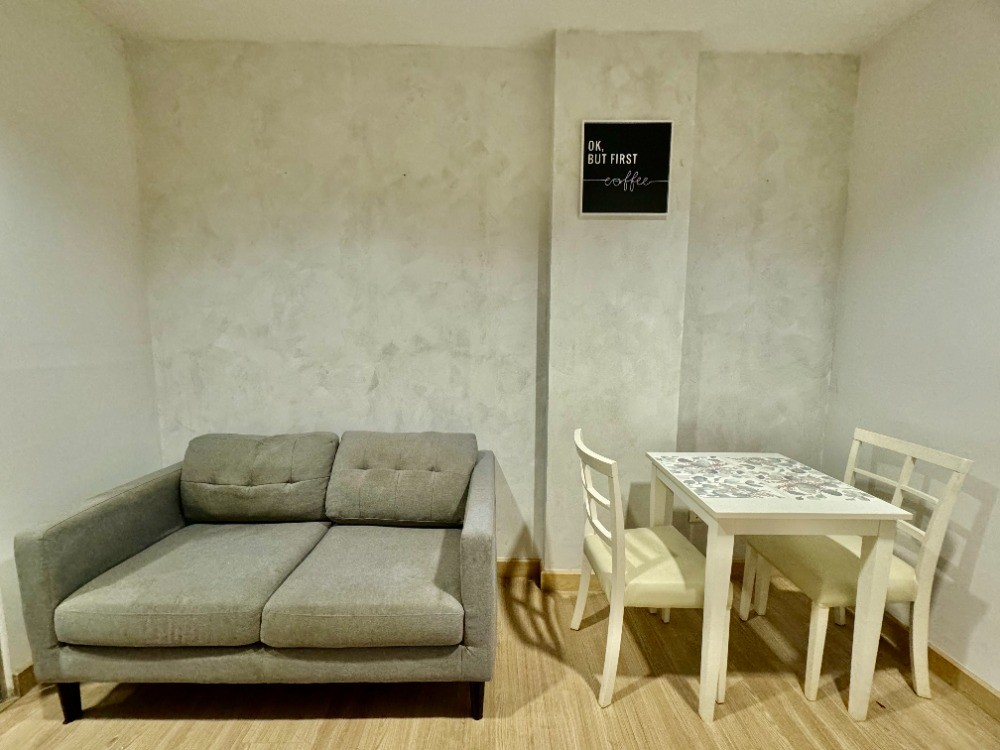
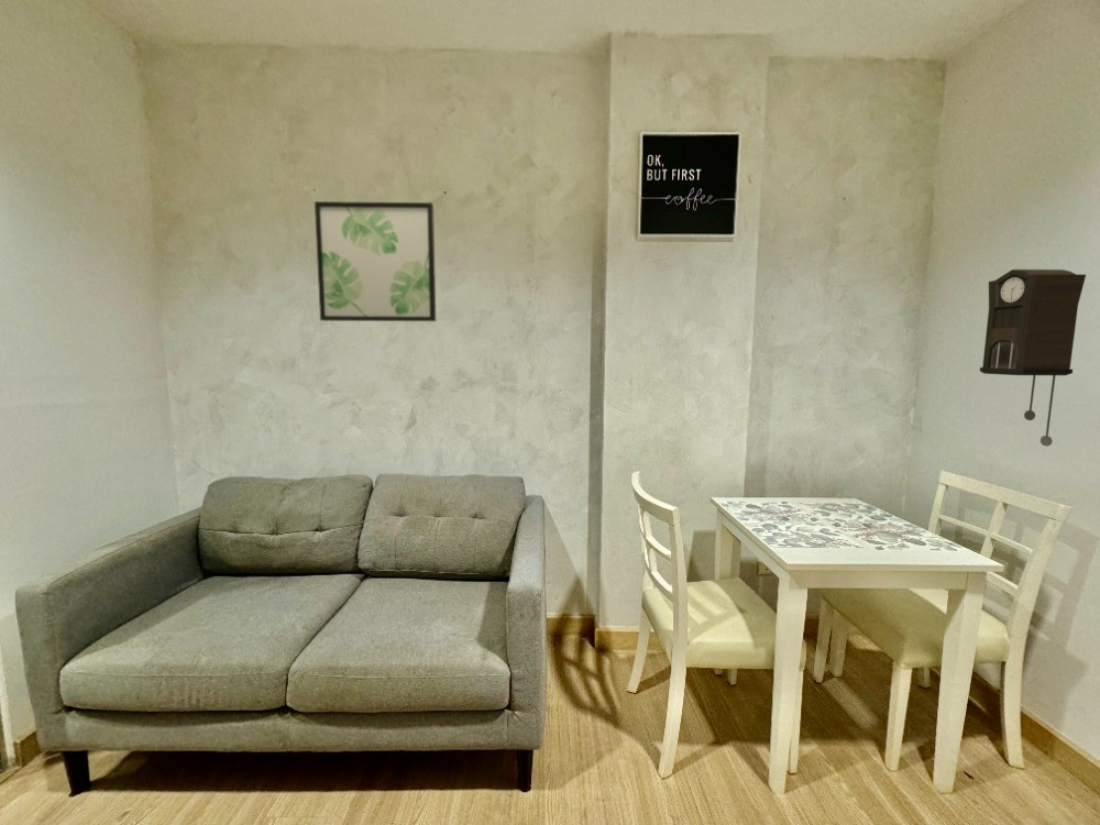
+ pendulum clock [979,268,1087,448]
+ wall art [314,200,437,322]
